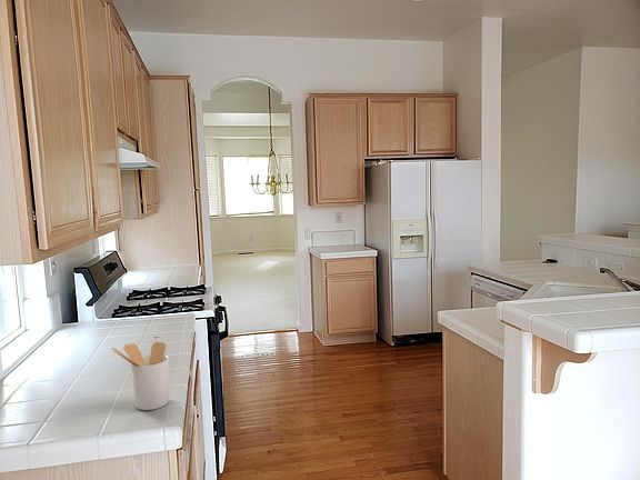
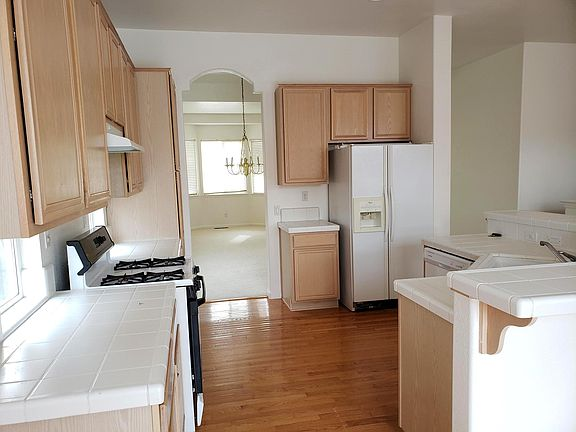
- utensil holder [111,341,170,411]
